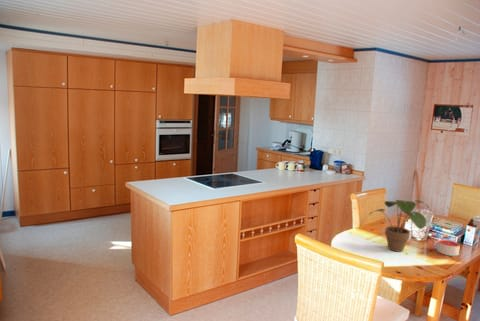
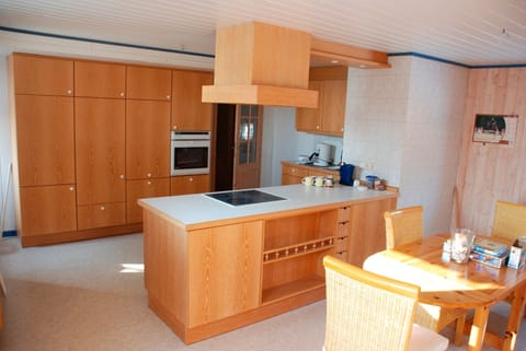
- potted plant [368,199,430,253]
- candle [436,238,461,257]
